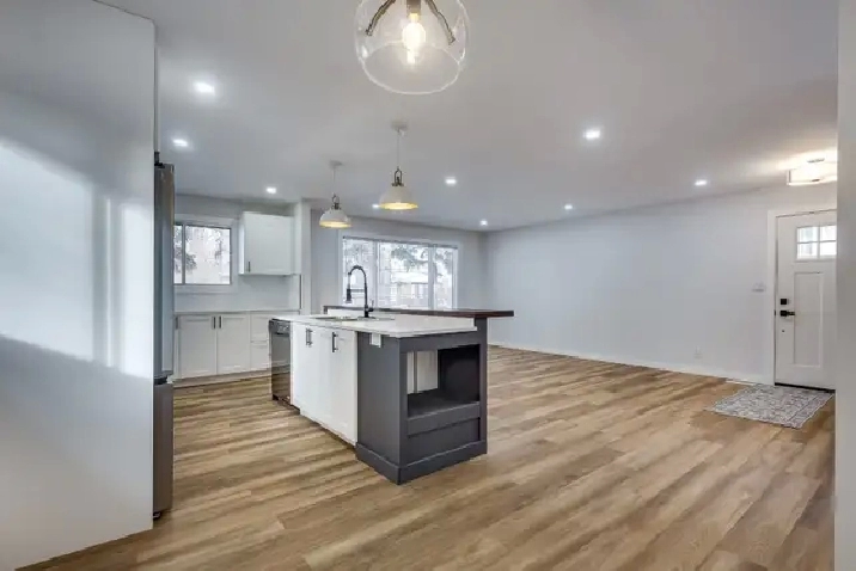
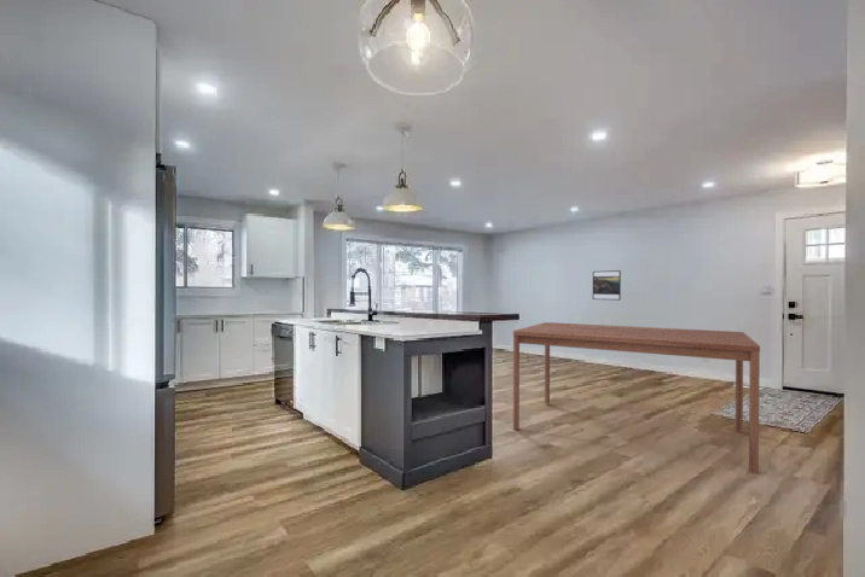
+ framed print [592,269,622,302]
+ dining table [512,321,761,476]
